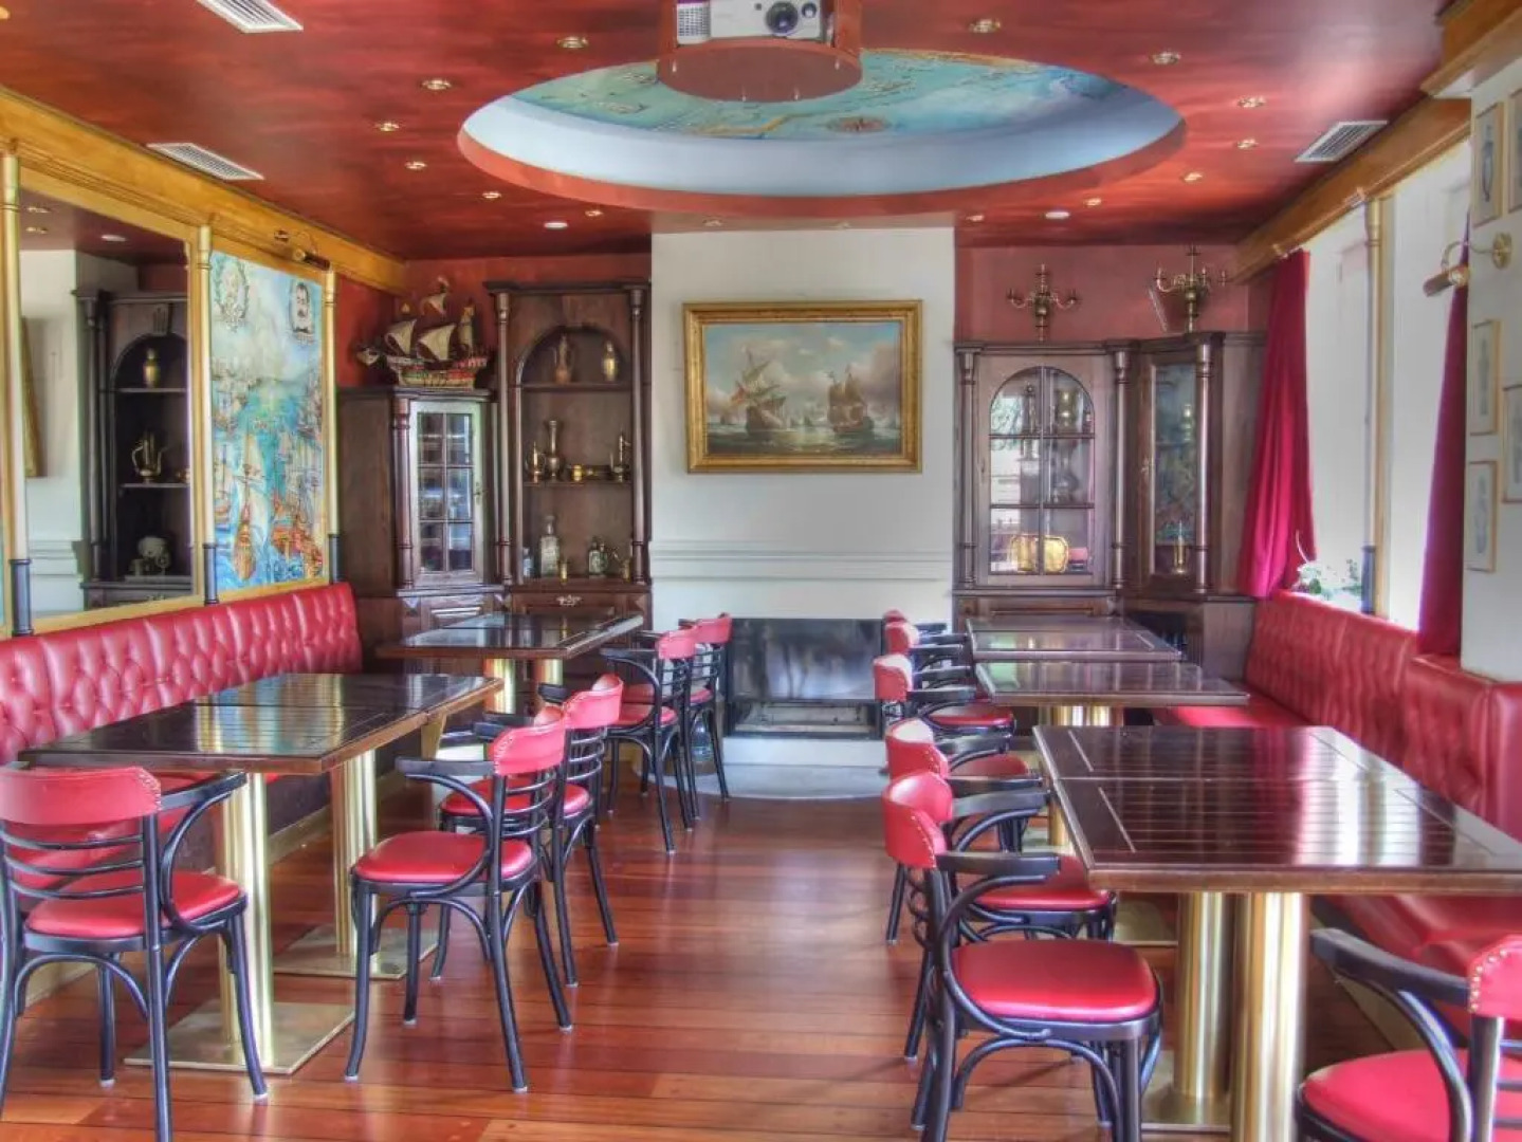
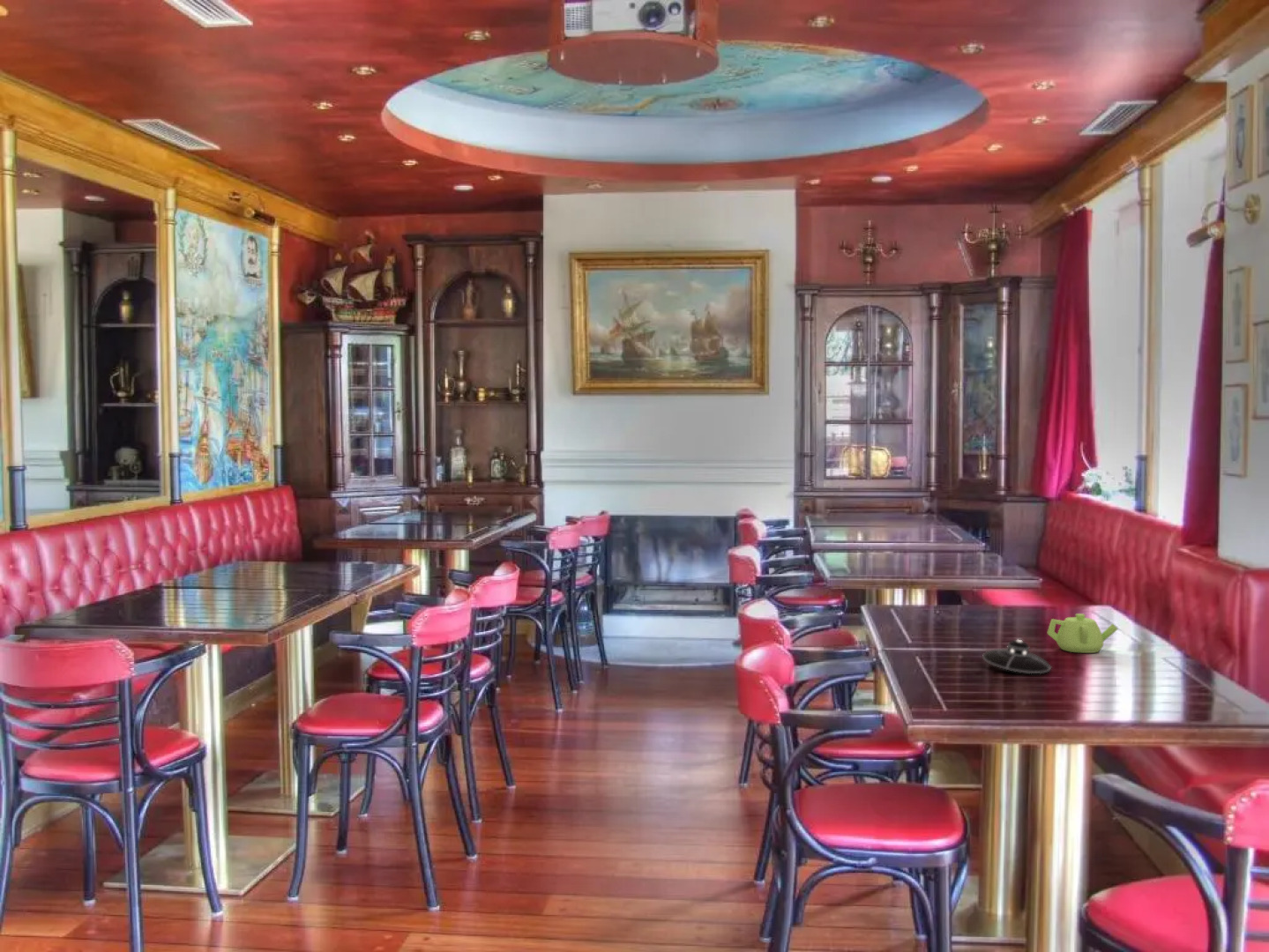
+ teapot [1047,613,1119,654]
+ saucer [982,639,1052,674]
